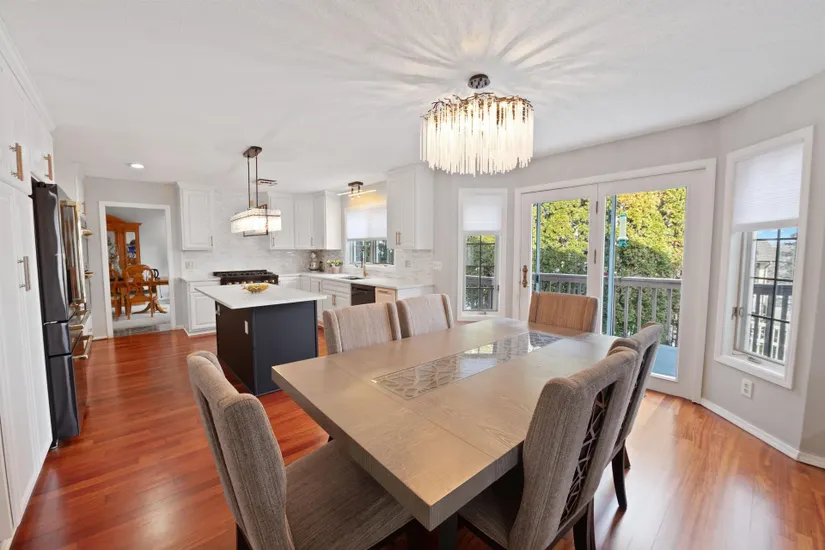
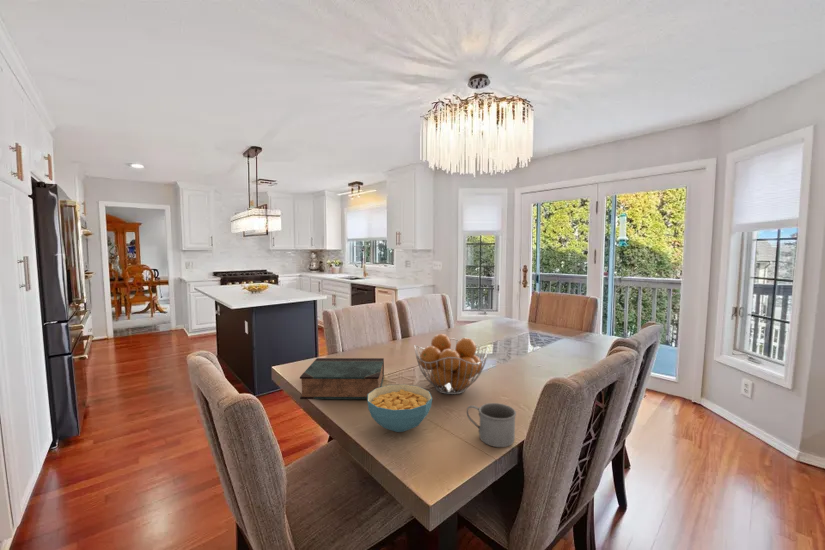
+ mug [466,402,517,448]
+ fruit basket [413,333,489,396]
+ book [299,357,385,400]
+ cereal bowl [366,383,433,433]
